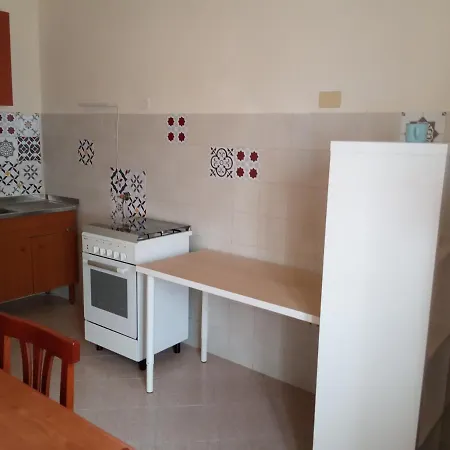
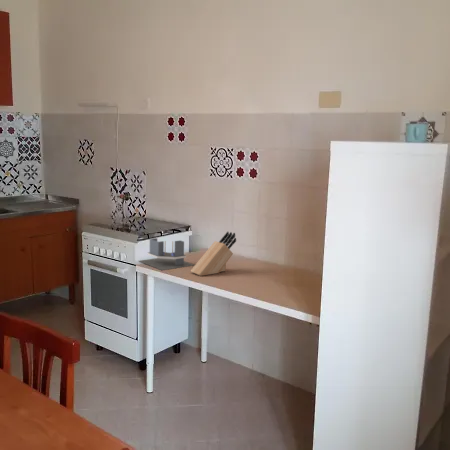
+ utensil holder [138,237,195,271]
+ knife block [190,230,237,277]
